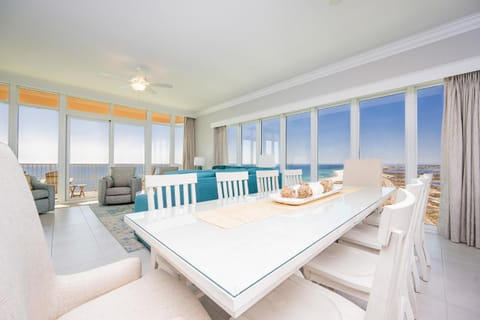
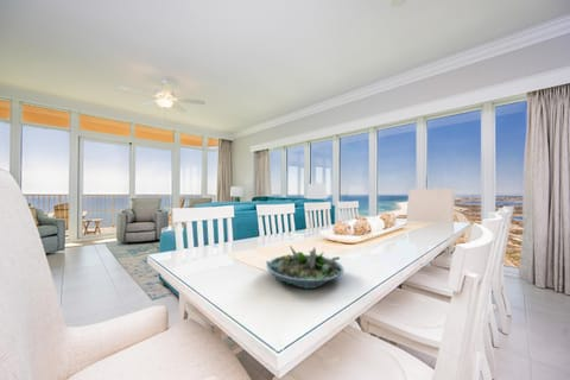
+ succulent planter [265,245,344,290]
